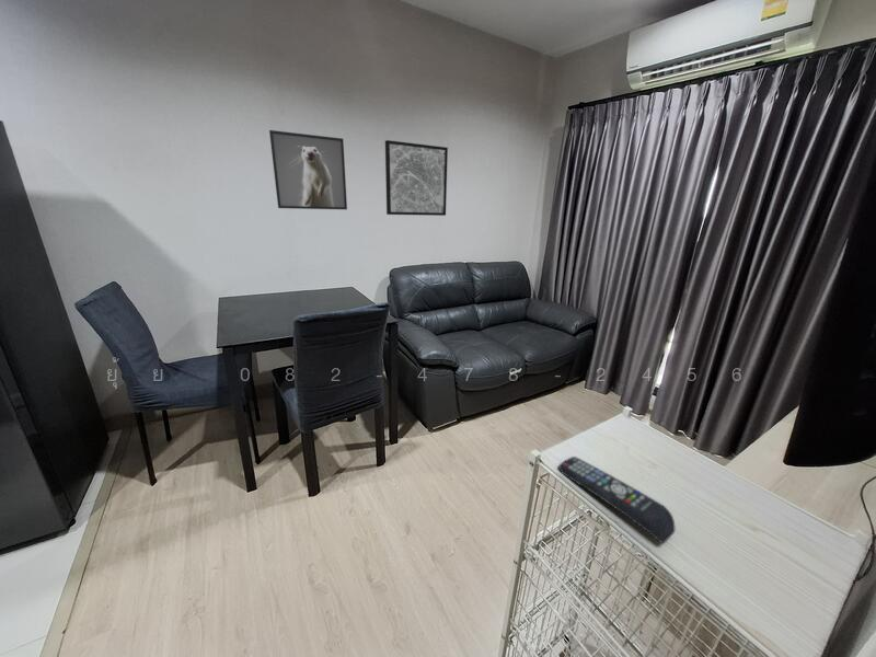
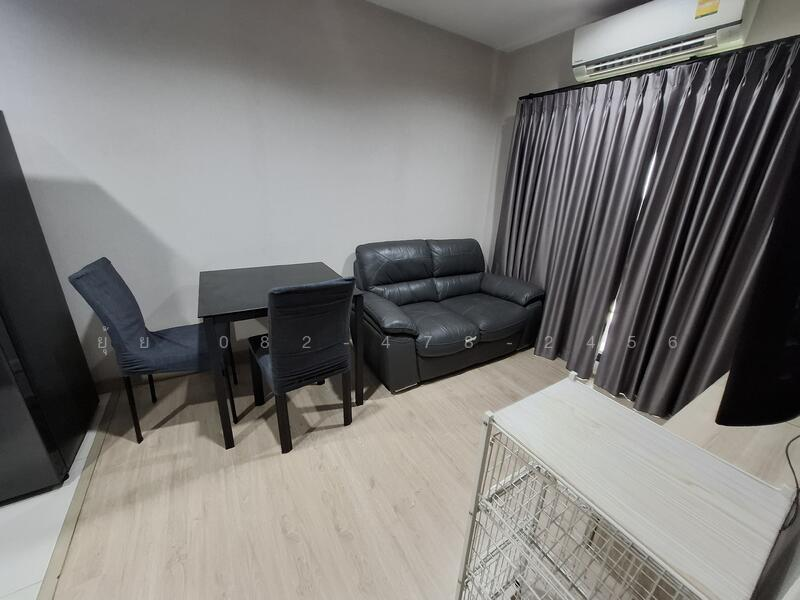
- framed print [268,129,348,210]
- wall art [384,139,449,217]
- remote control [557,456,677,544]
